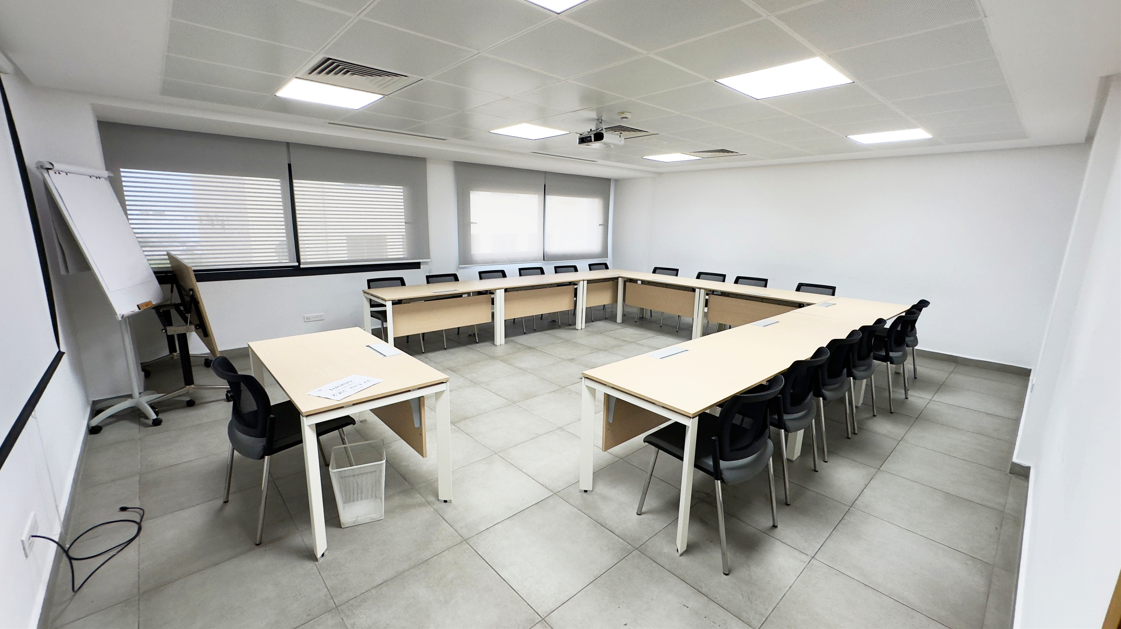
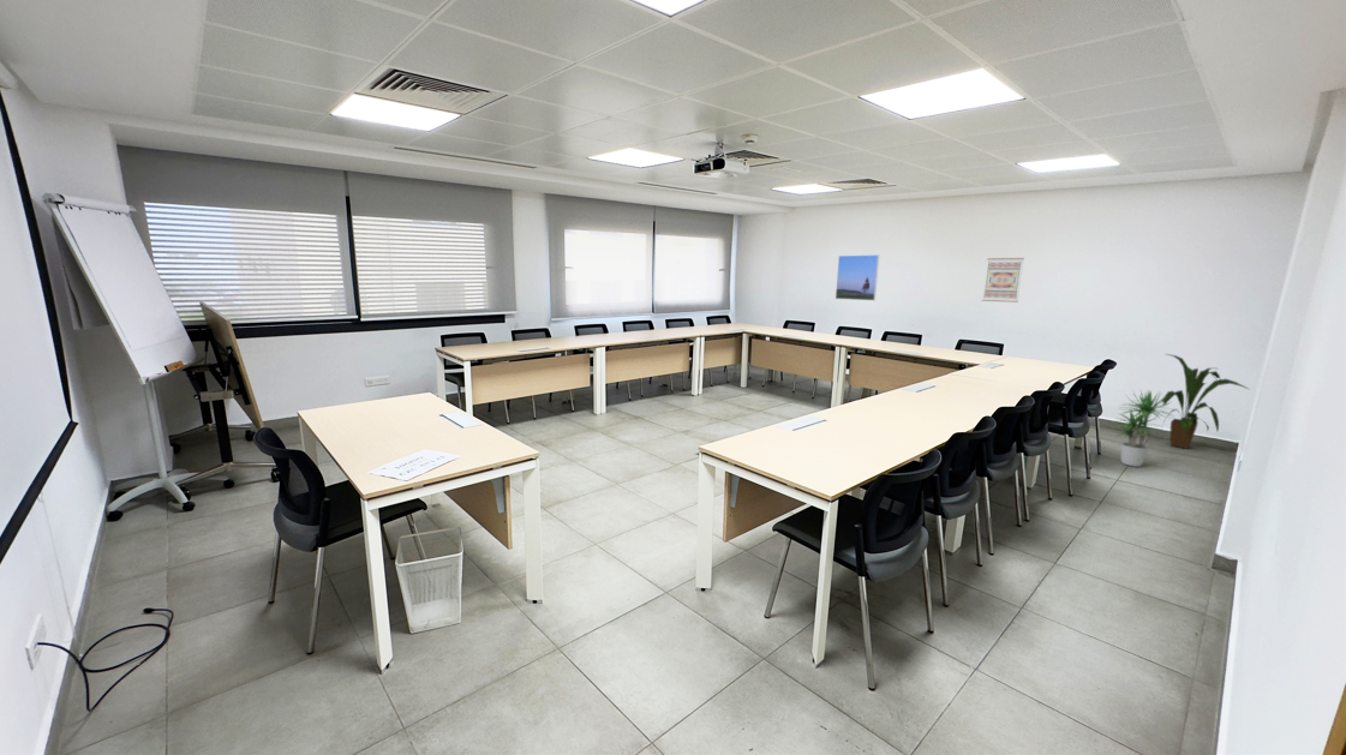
+ wall art [981,257,1025,304]
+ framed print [834,253,880,301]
+ house plant [1160,353,1251,450]
+ potted plant [1109,389,1177,468]
